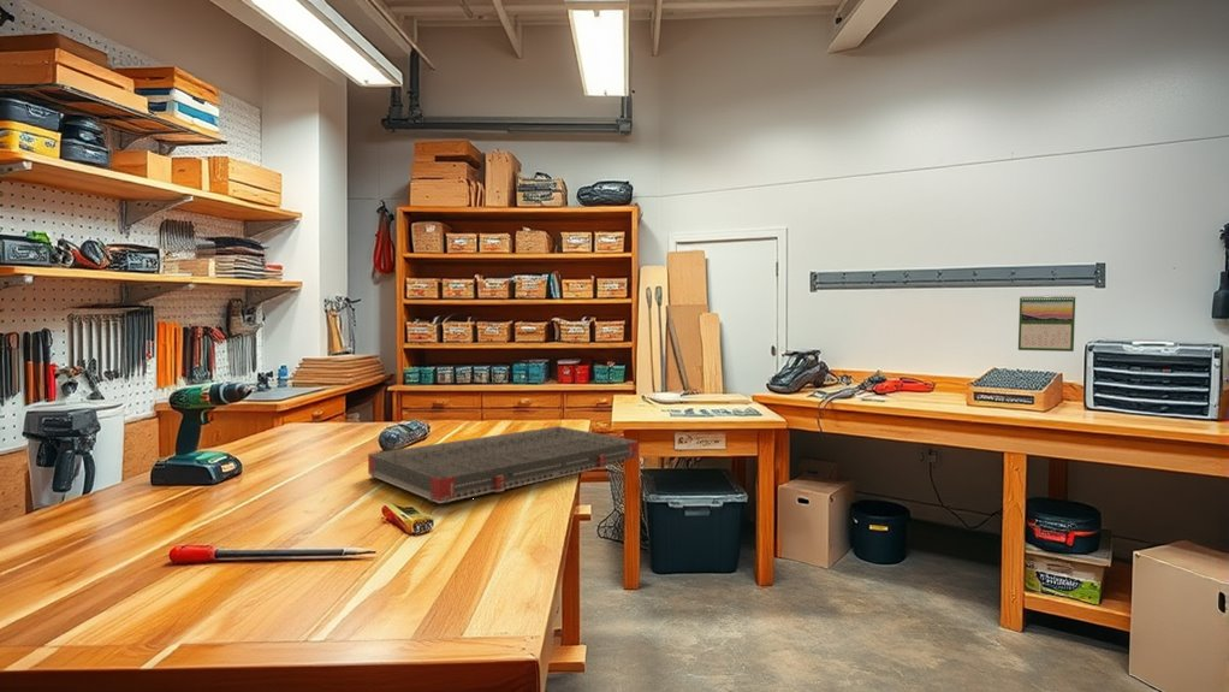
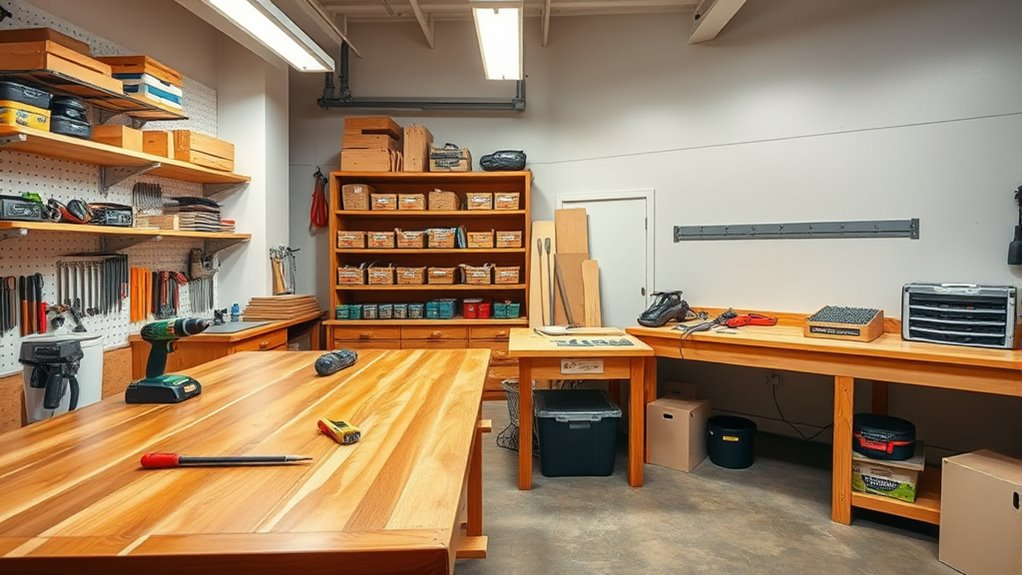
- calendar [1017,295,1076,353]
- tool organizer [367,425,639,504]
